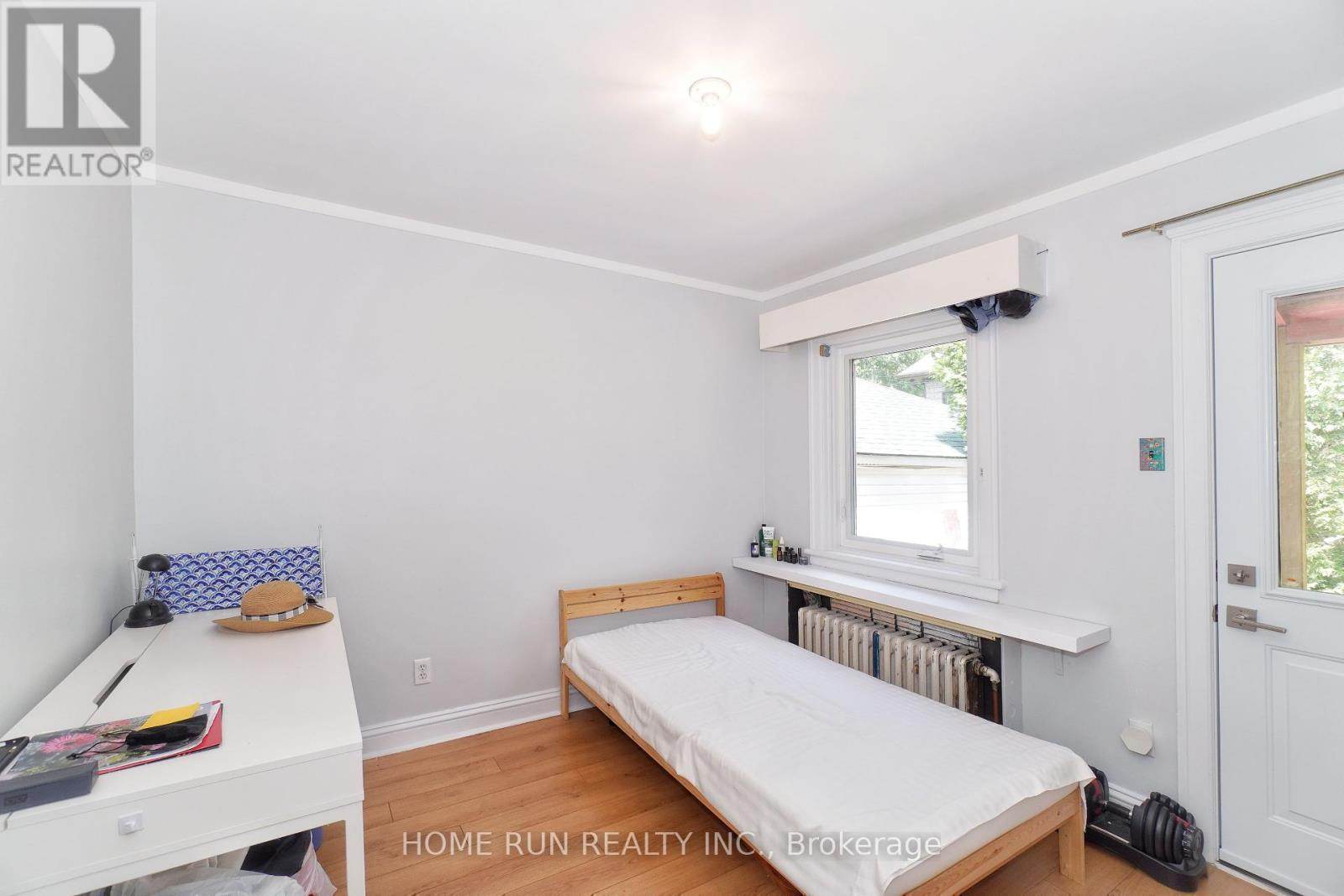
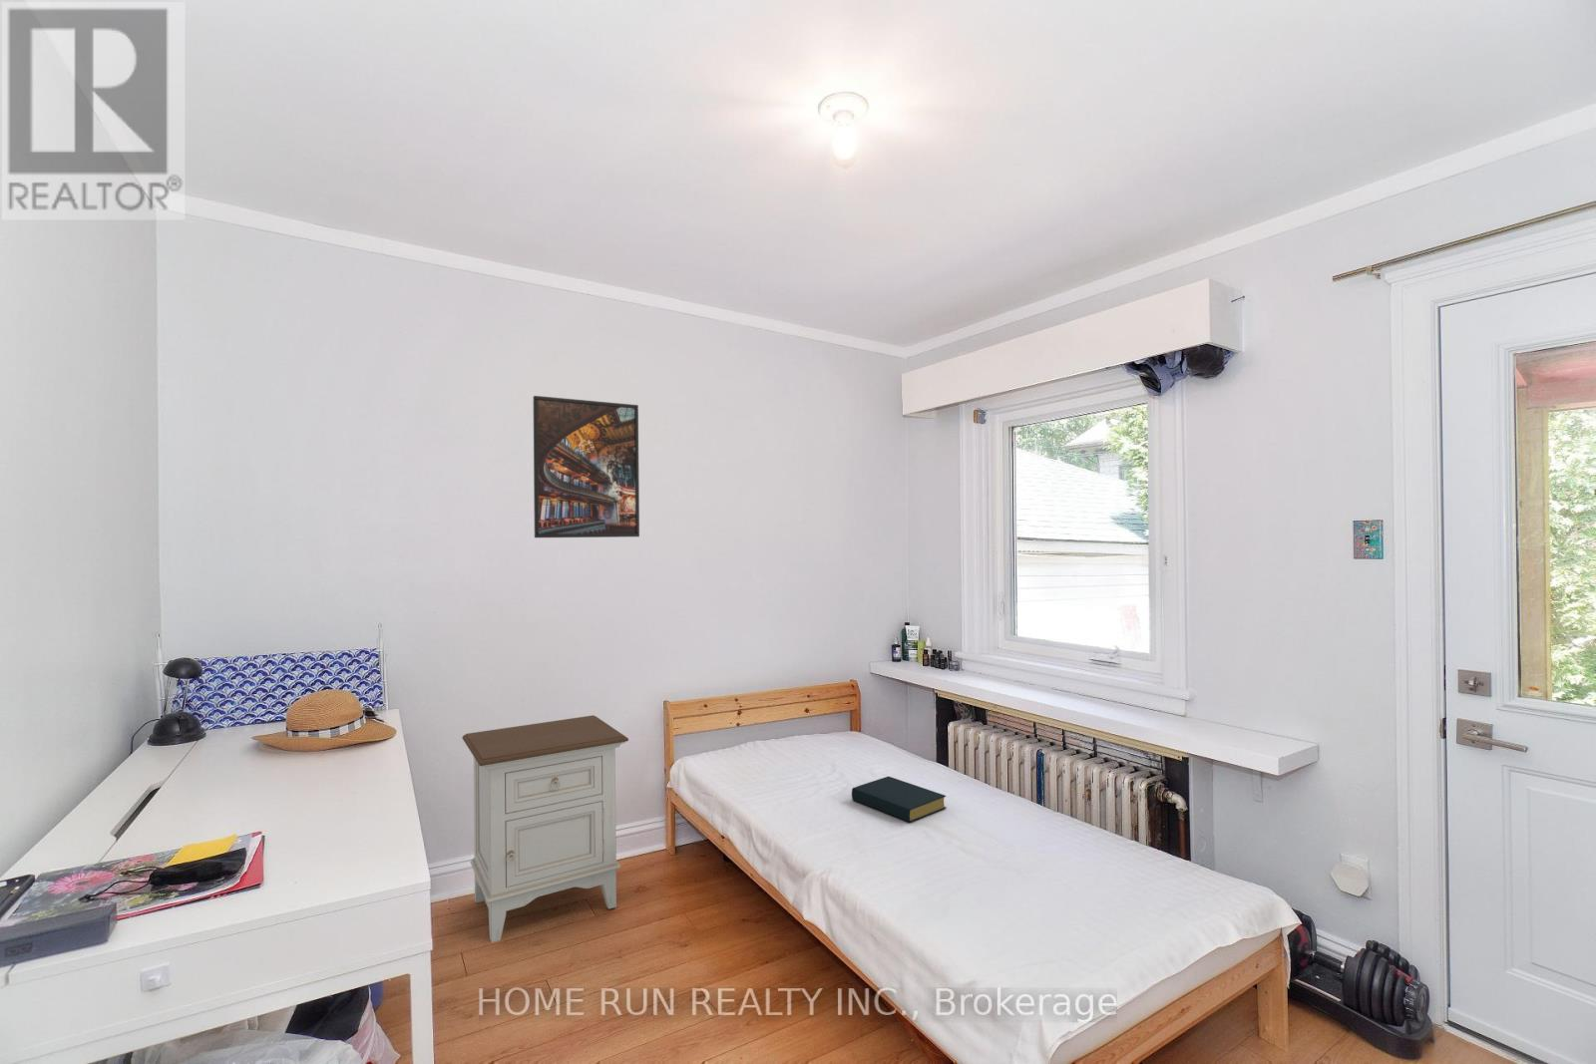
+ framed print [532,395,640,538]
+ nightstand [461,714,629,943]
+ hardback book [851,775,948,823]
